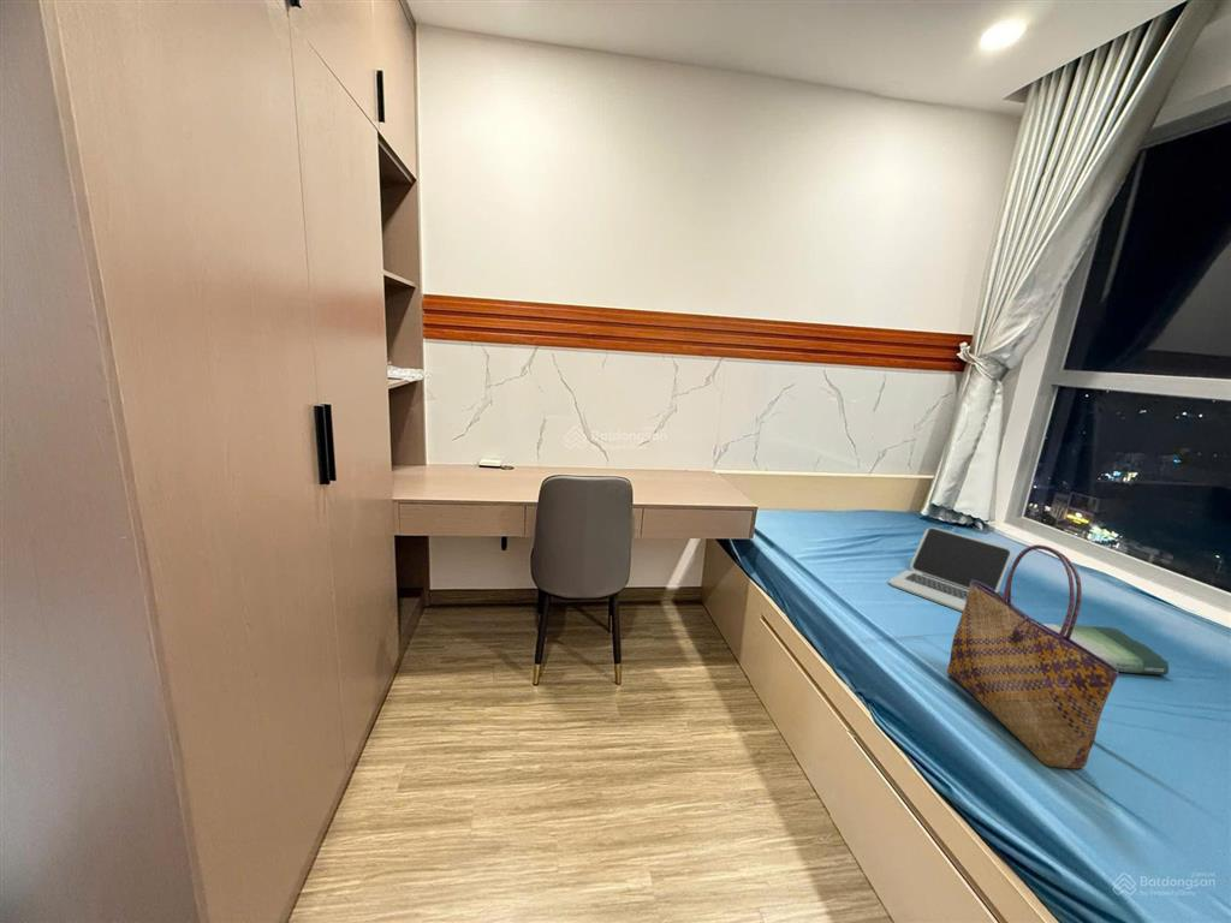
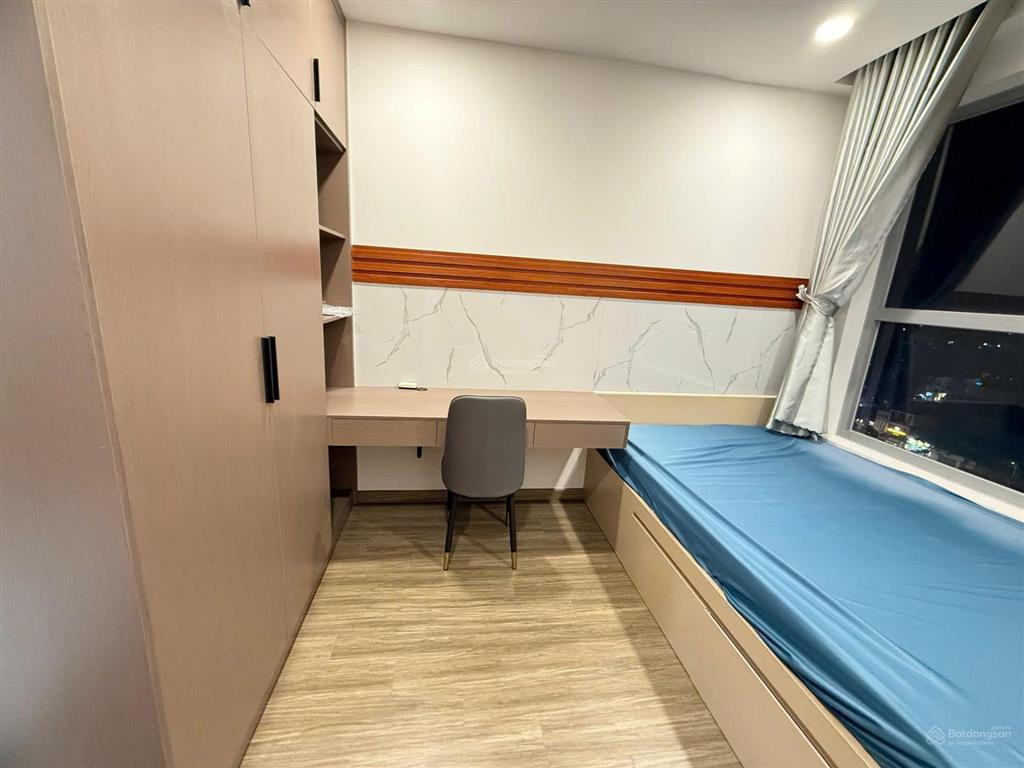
- book [1041,623,1170,677]
- tote bag [946,543,1119,769]
- laptop [887,526,1013,613]
